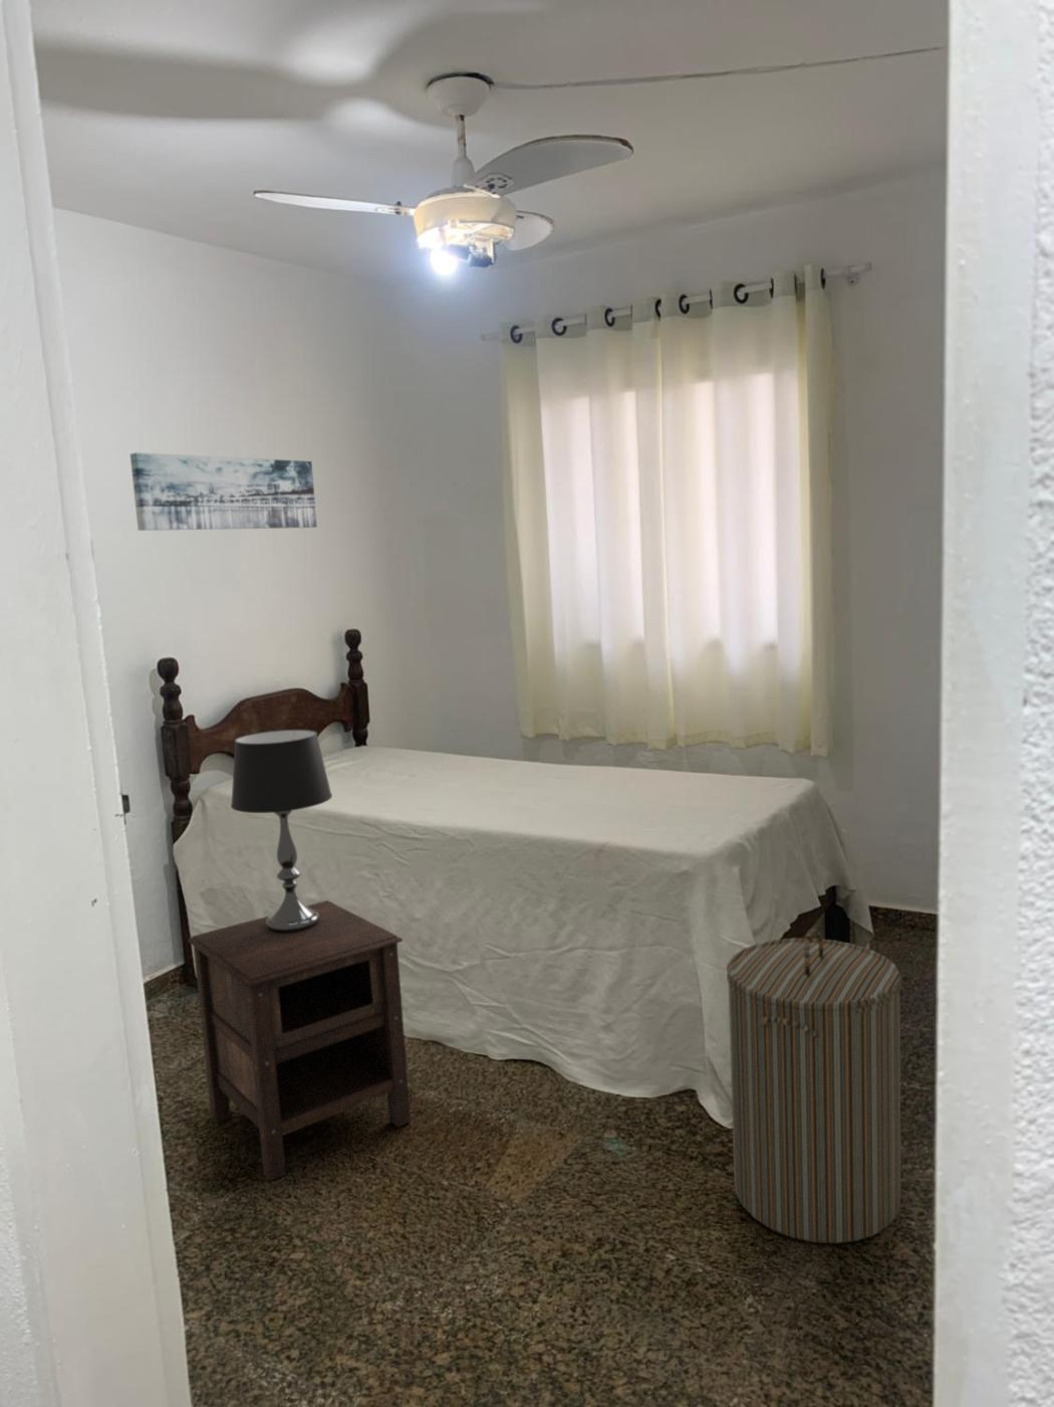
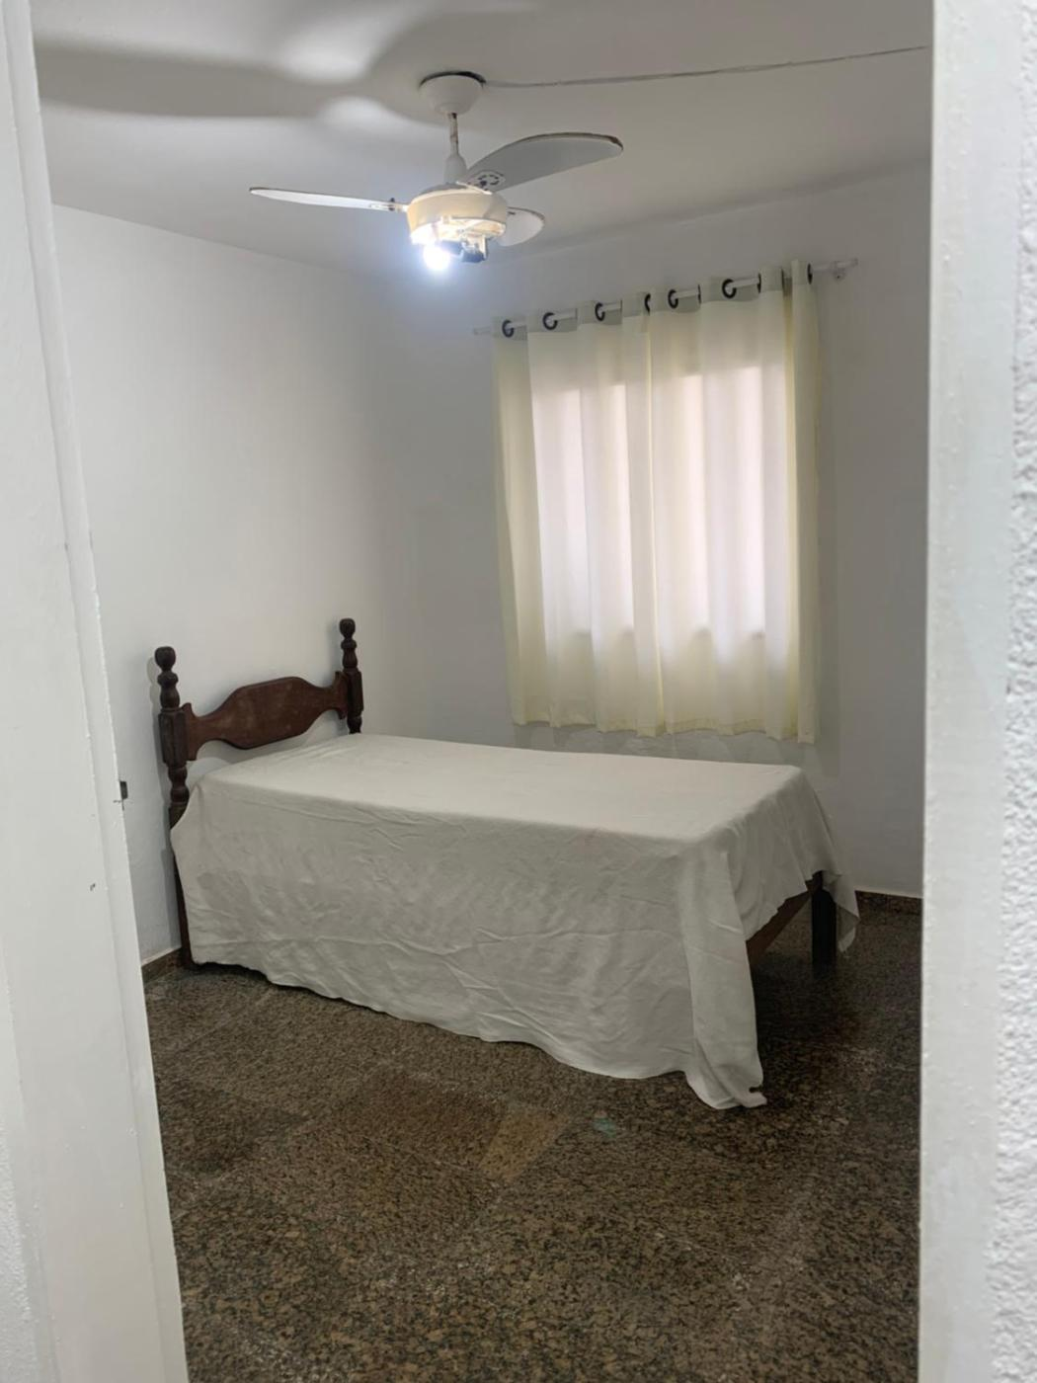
- wall art [130,452,318,532]
- laundry hamper [726,927,902,1244]
- table lamp [230,729,333,933]
- nightstand [187,900,412,1182]
